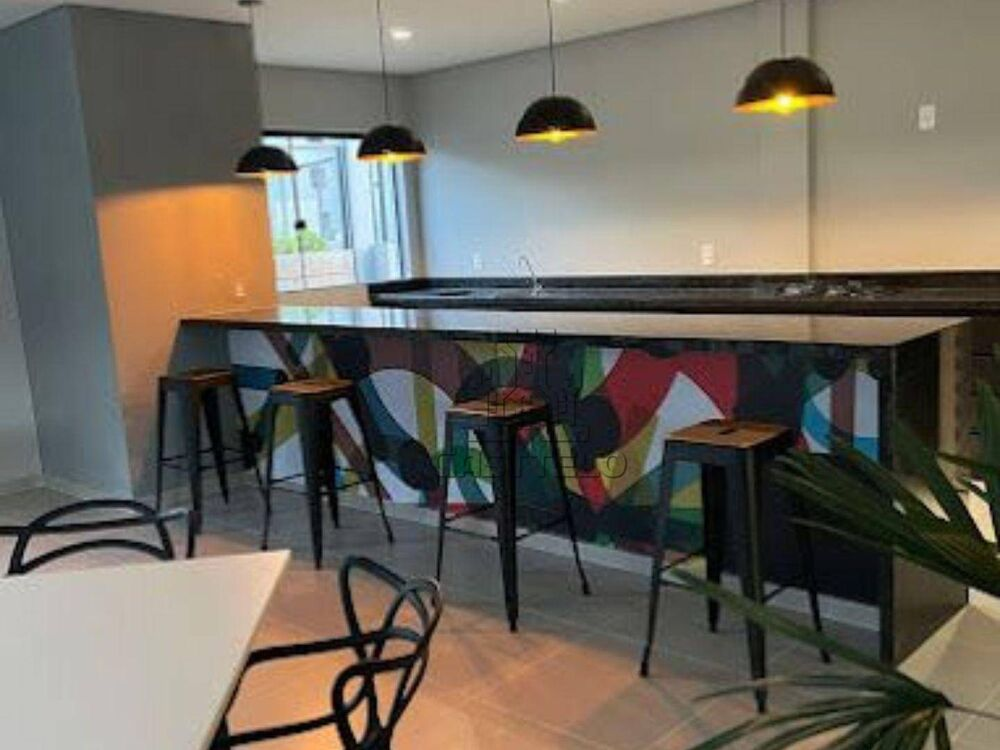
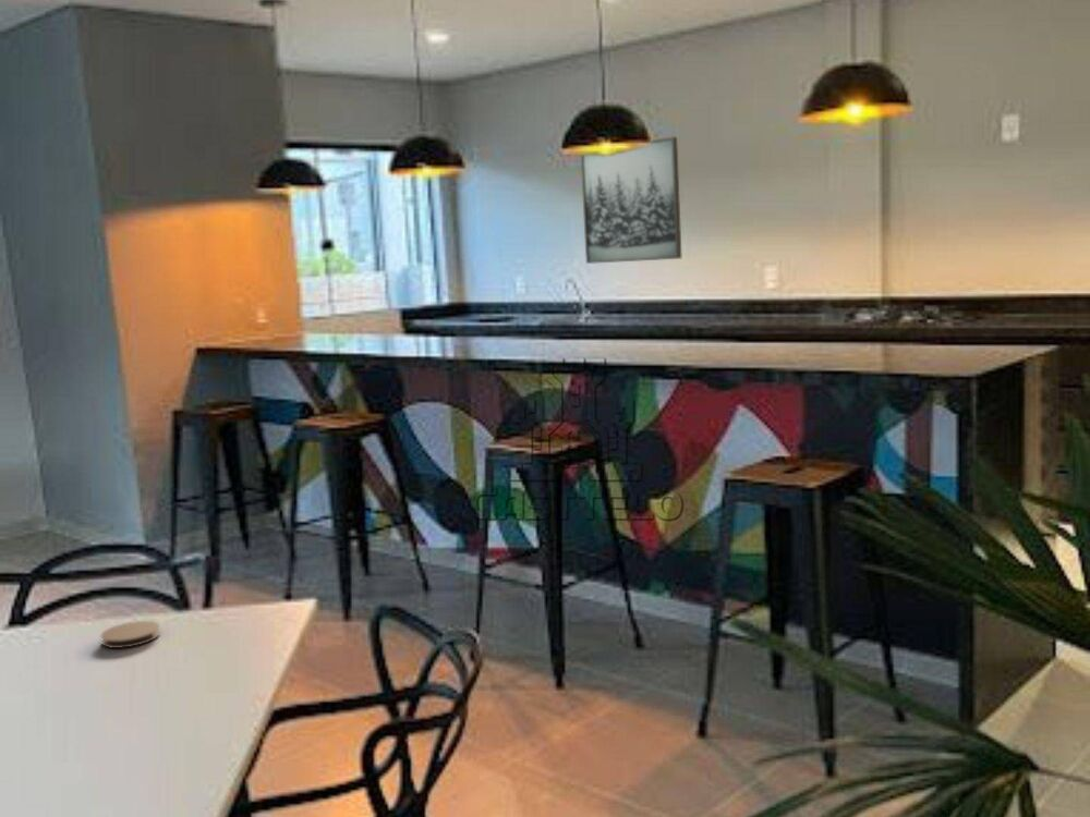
+ wall art [580,136,683,265]
+ coaster [100,620,161,649]
